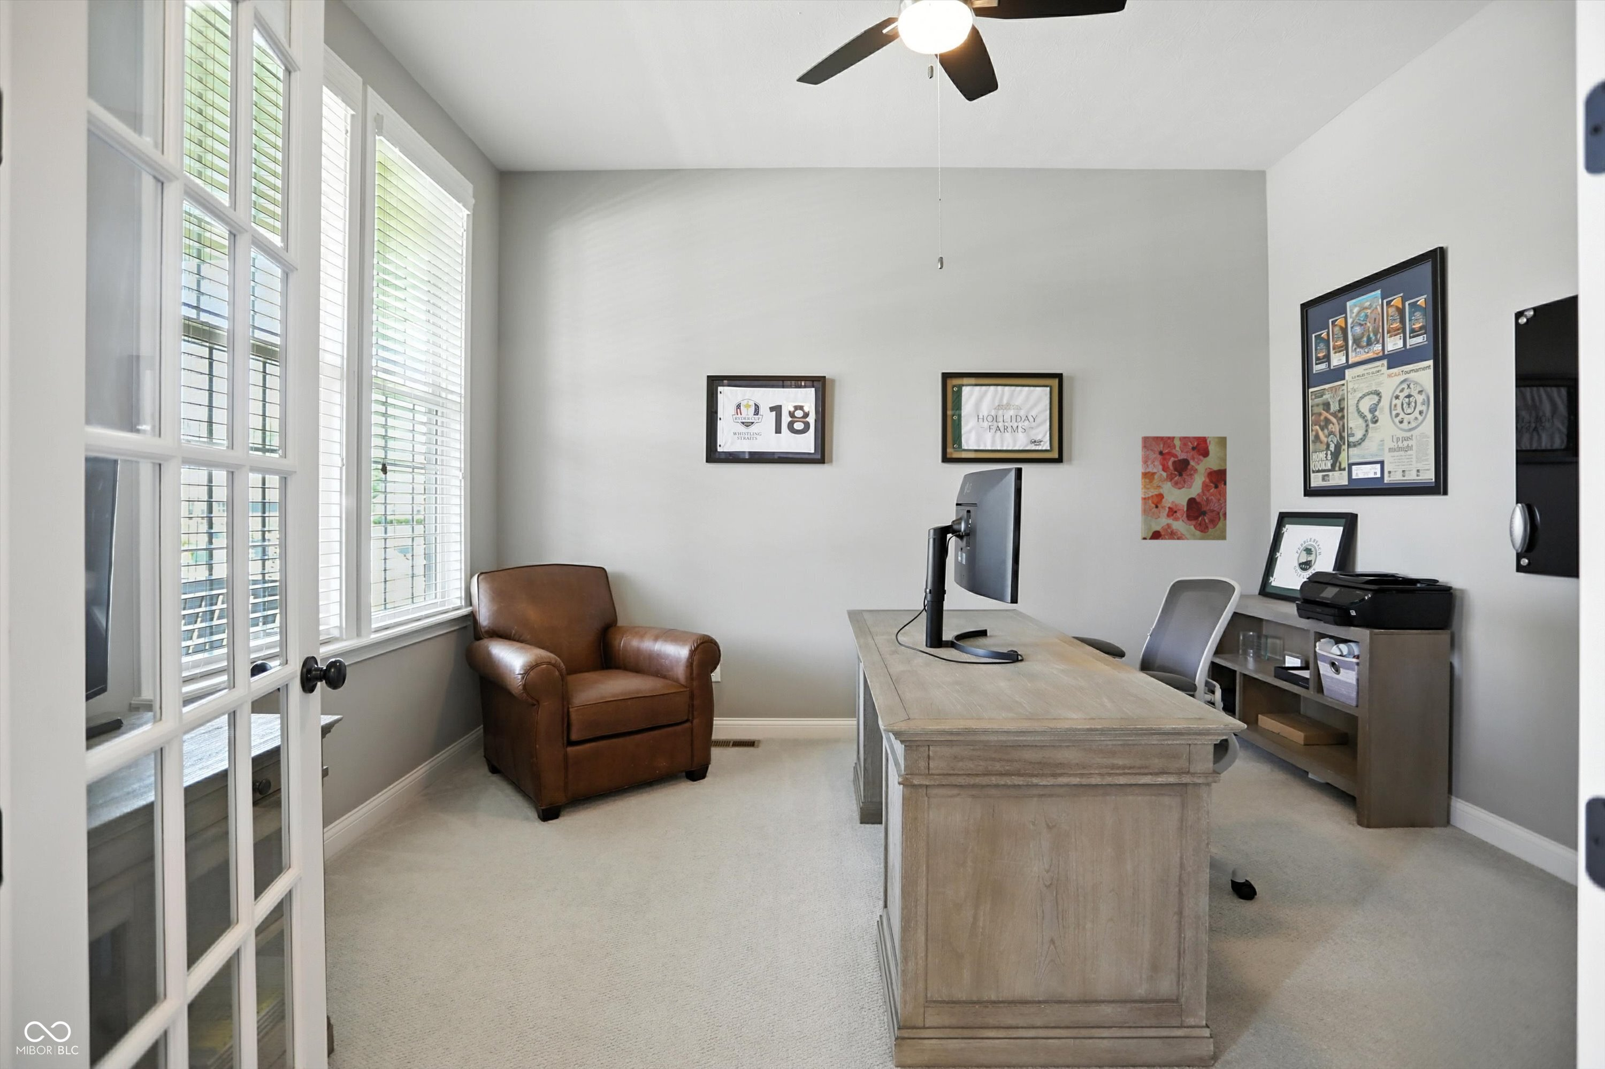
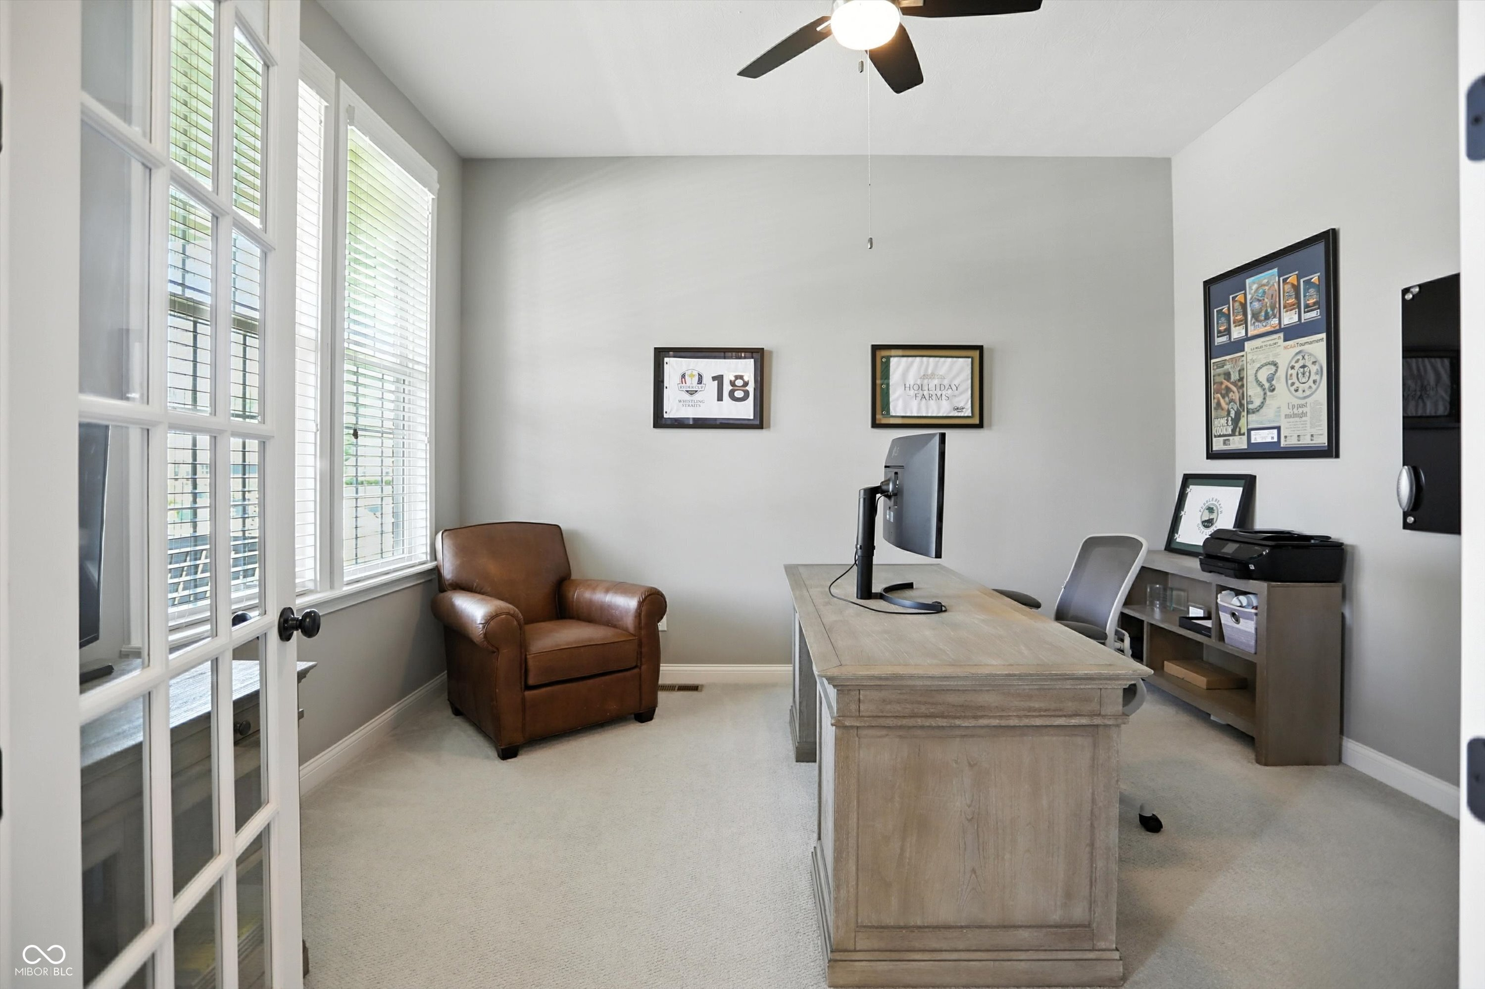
- wall art [1141,435,1227,540]
